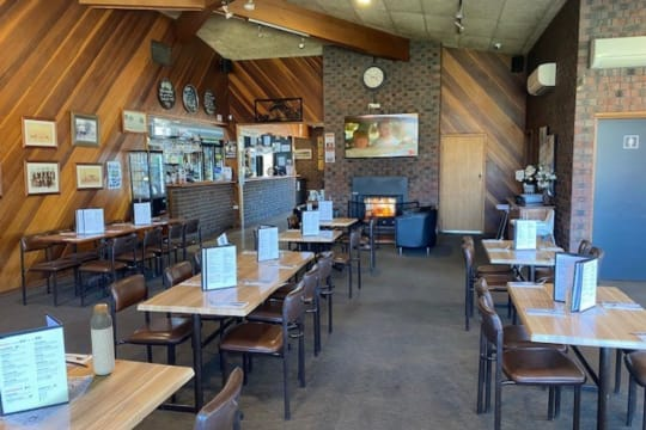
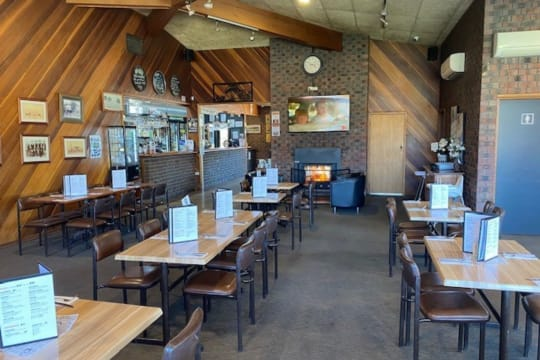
- bottle [90,302,116,376]
